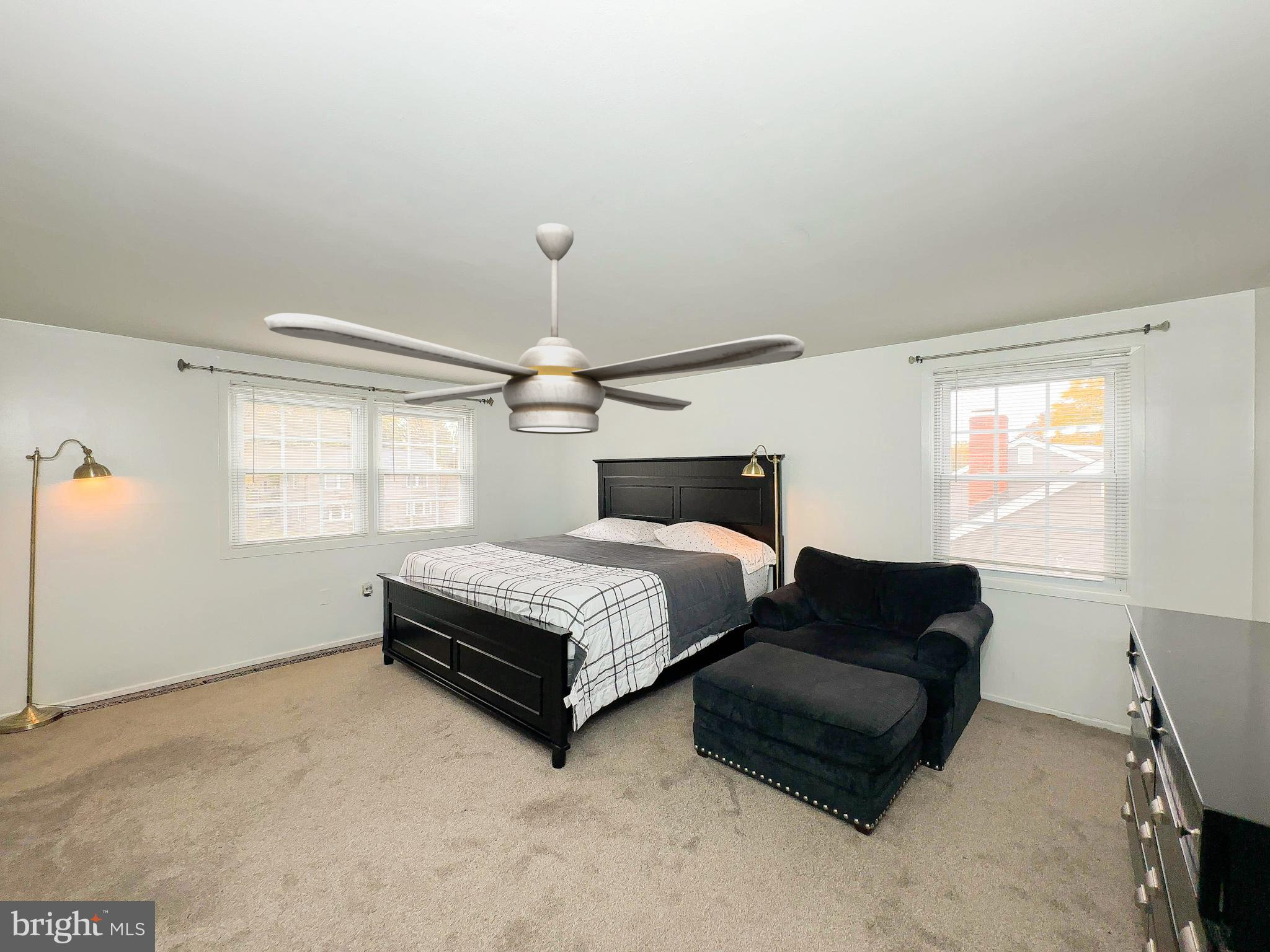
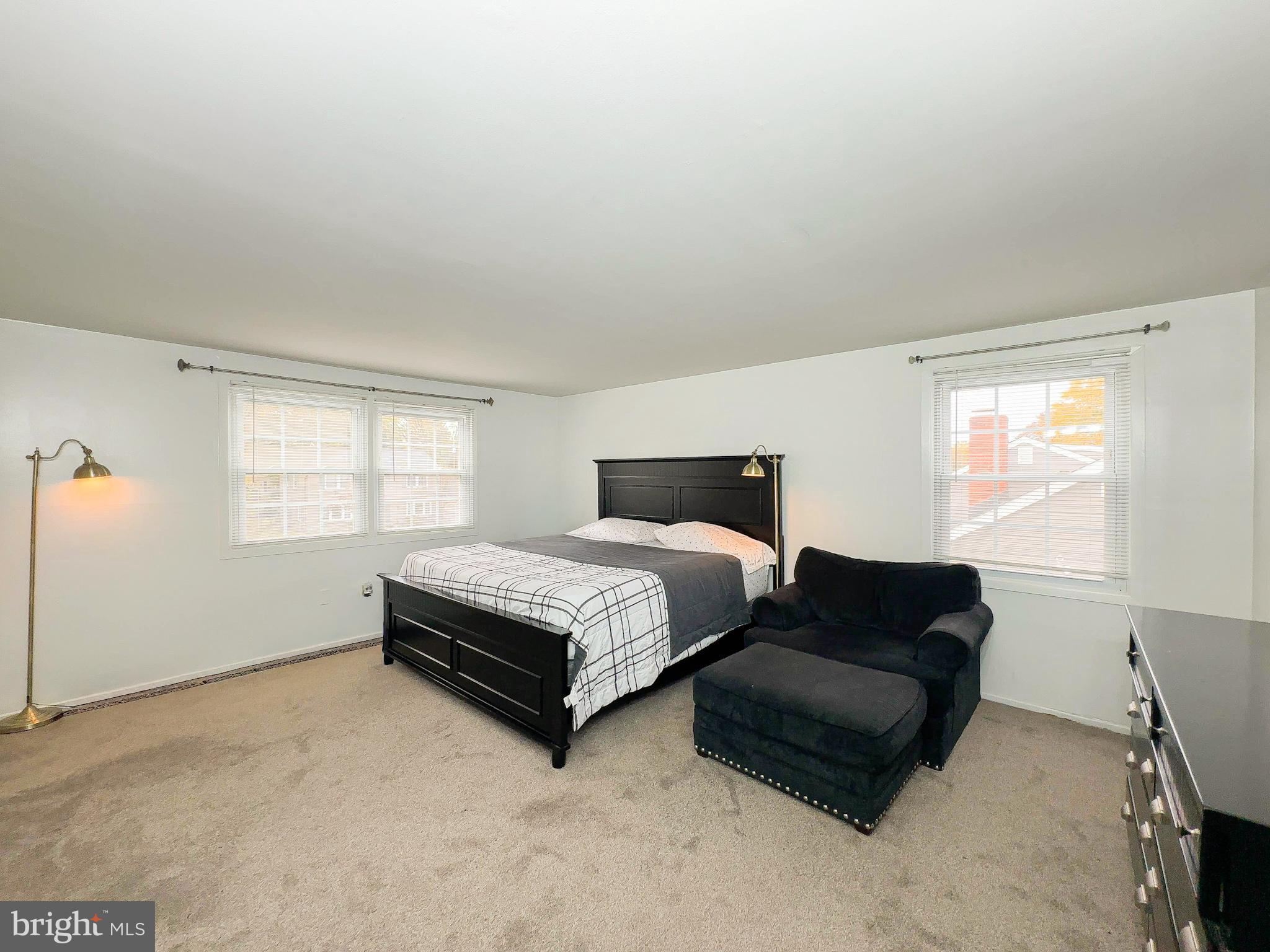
- ceiling fan [263,223,805,434]
